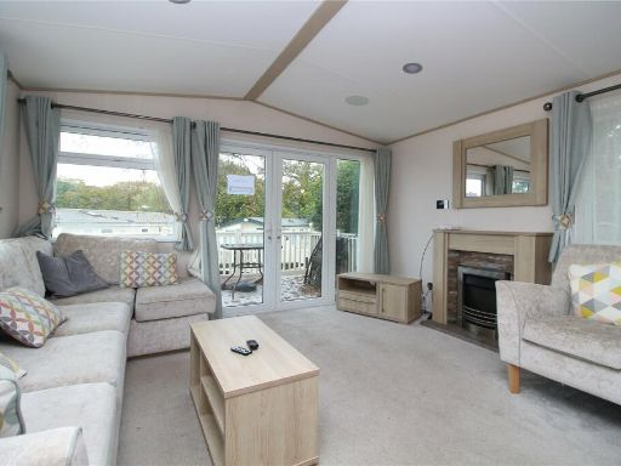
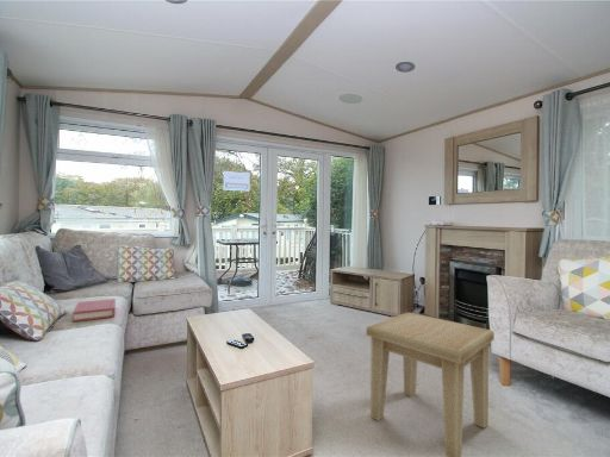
+ side table [366,311,496,457]
+ hardback book [71,298,117,323]
